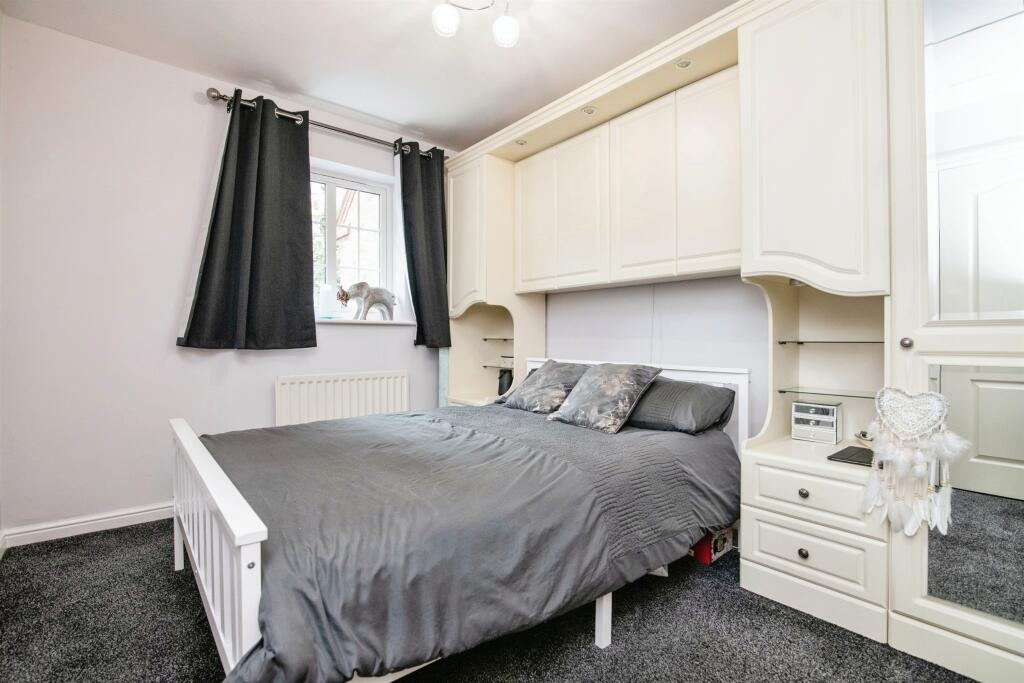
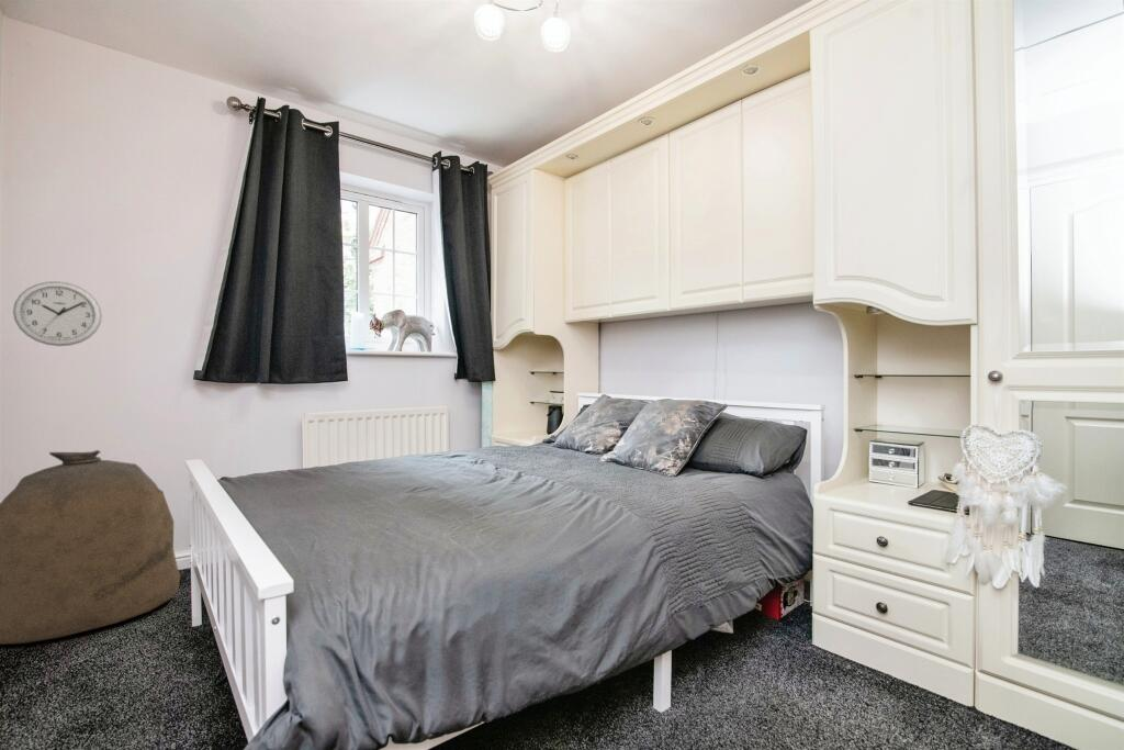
+ wall clock [12,280,103,347]
+ bag [0,449,181,646]
